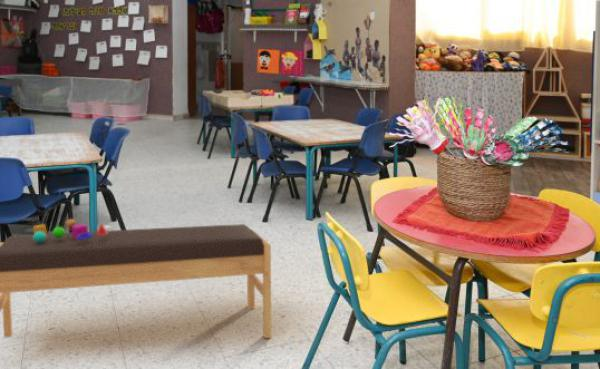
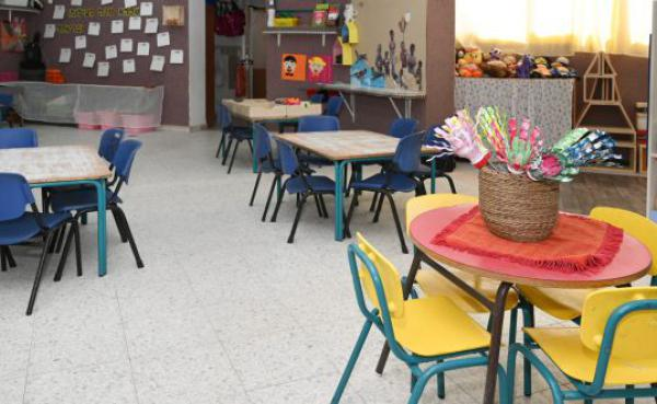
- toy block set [32,218,113,243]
- bench [0,223,272,339]
